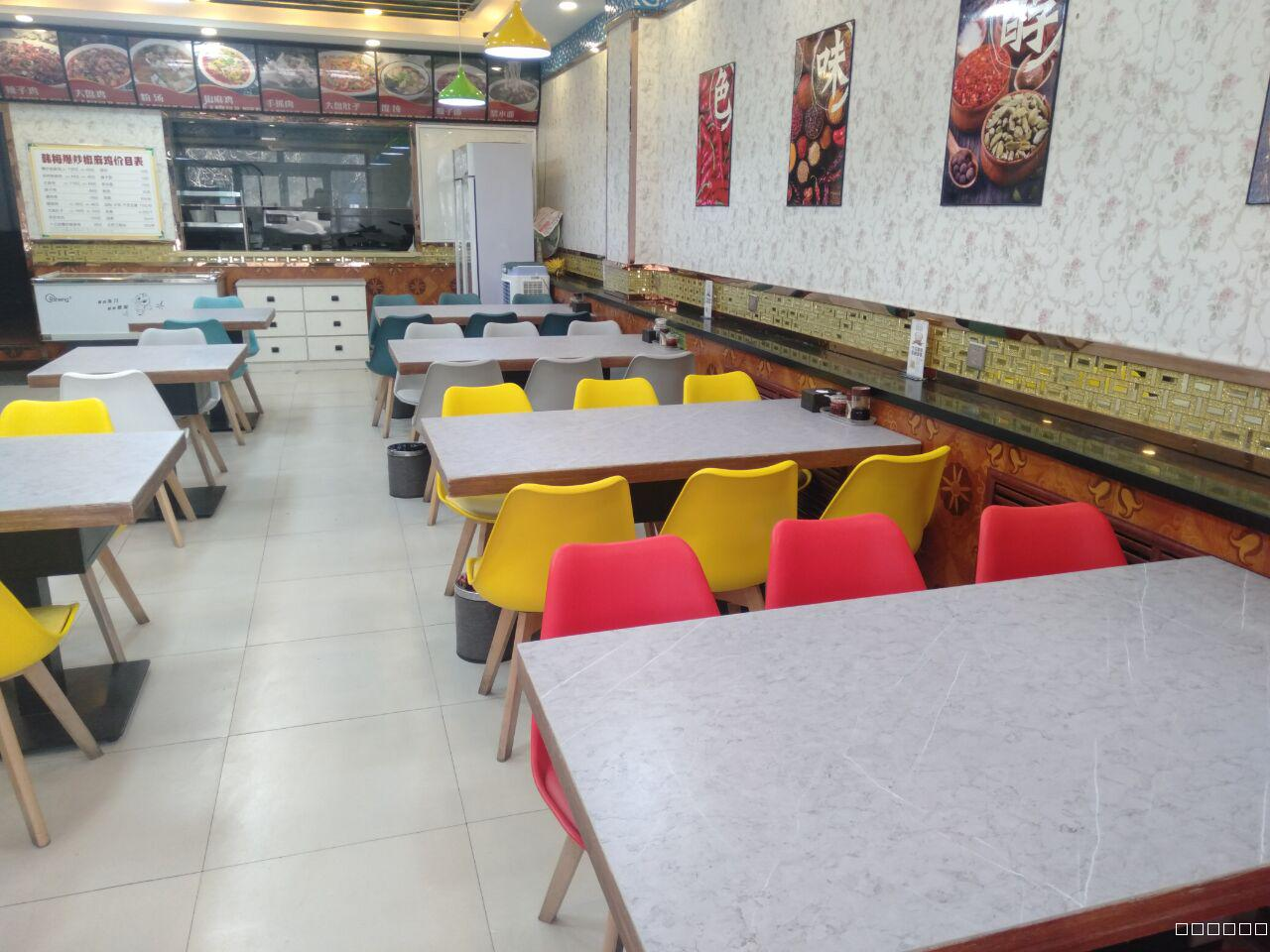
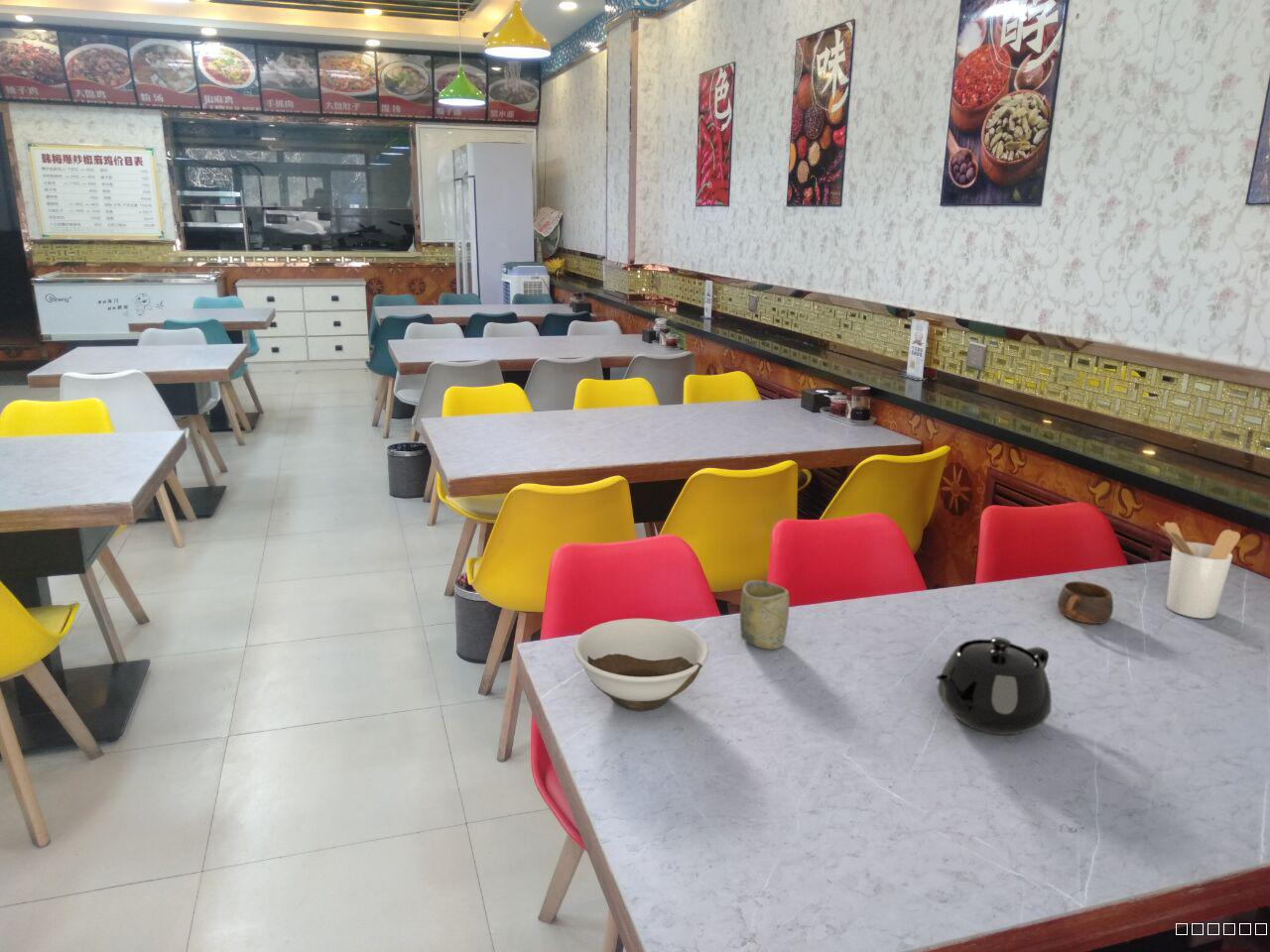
+ cup [739,579,790,651]
+ teapot [935,636,1053,736]
+ cup [1057,580,1114,625]
+ utensil holder [1156,521,1241,620]
+ bowl [572,618,709,712]
